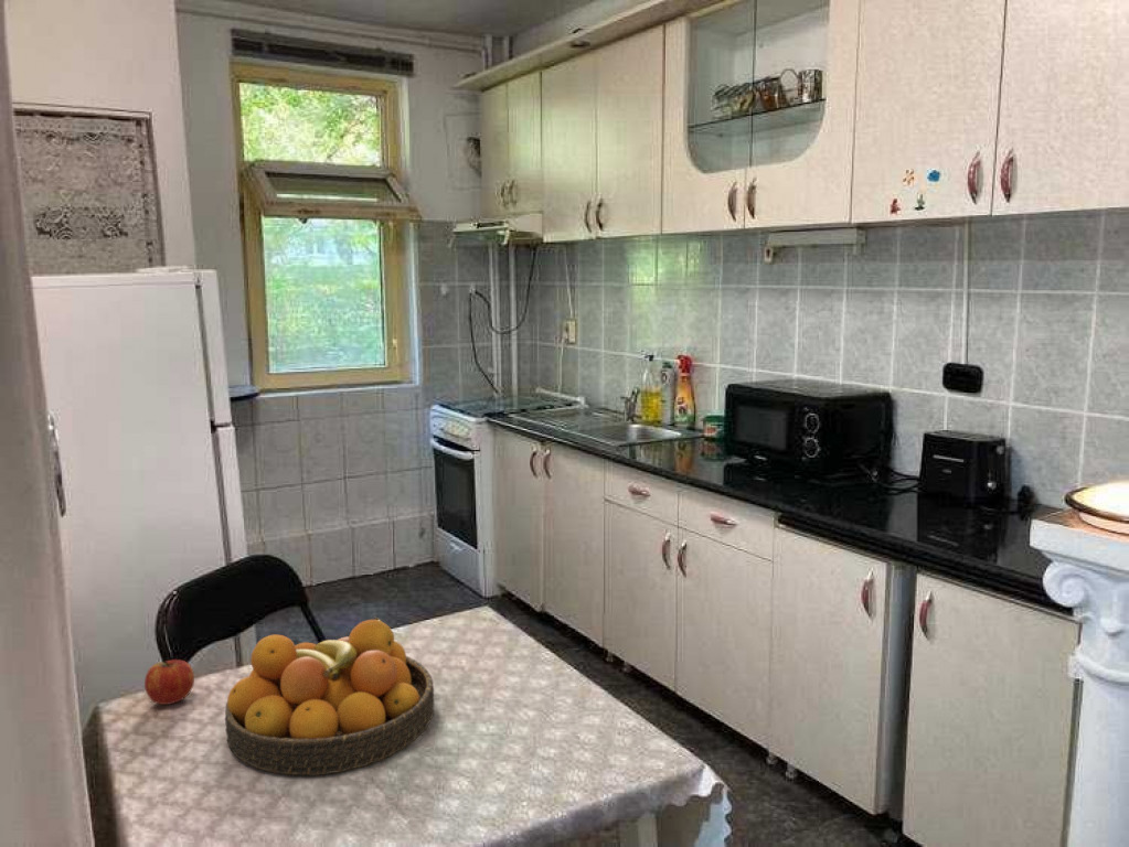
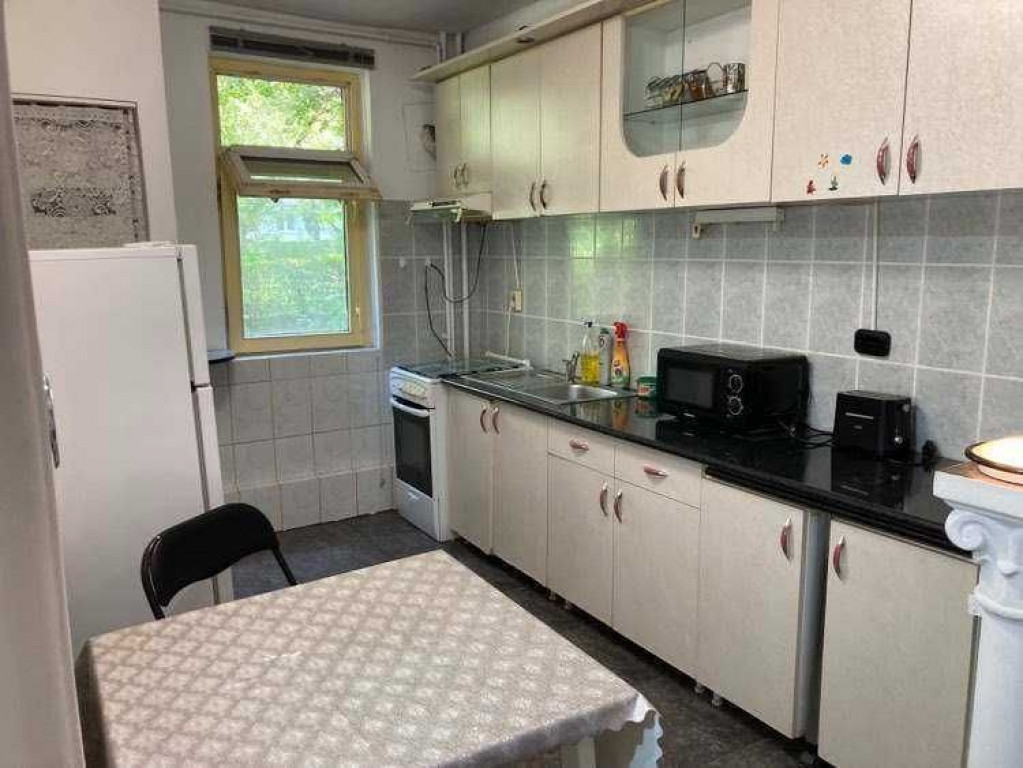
- fruit bowl [224,617,435,776]
- fruit [143,658,195,706]
